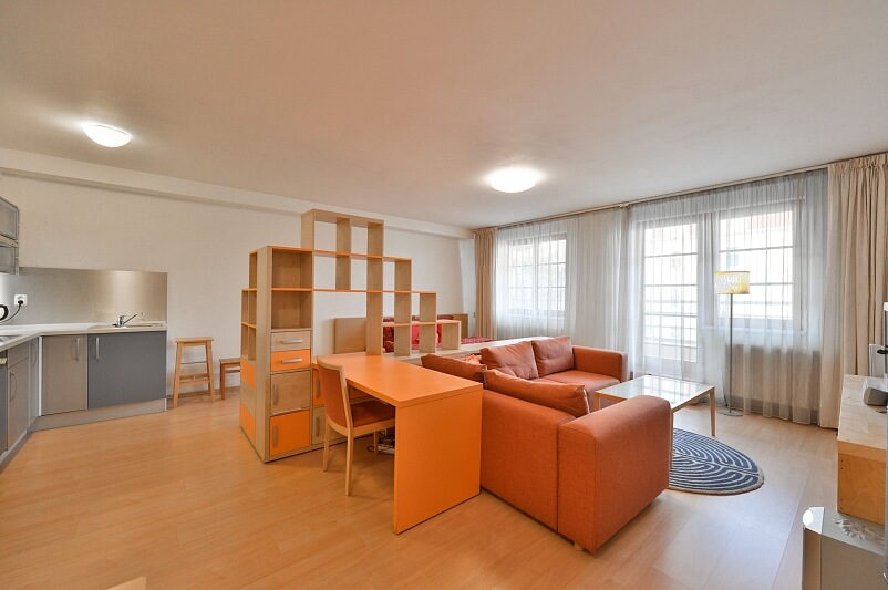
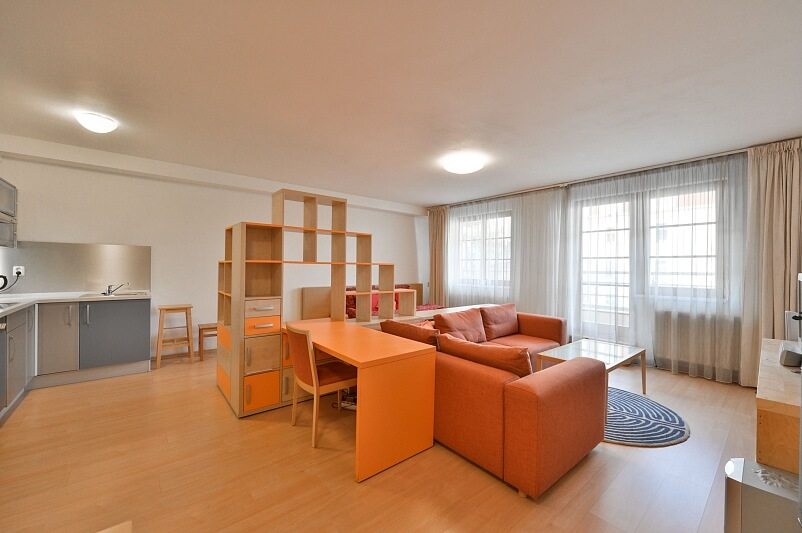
- floor lamp [713,270,751,417]
